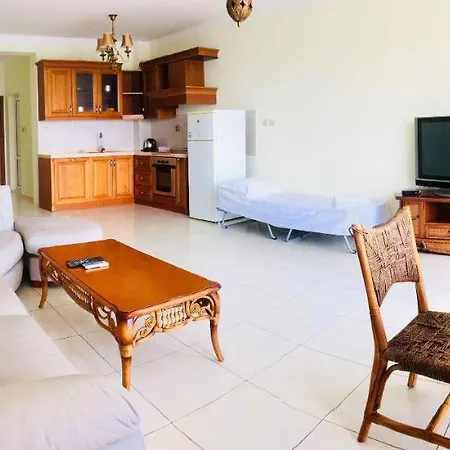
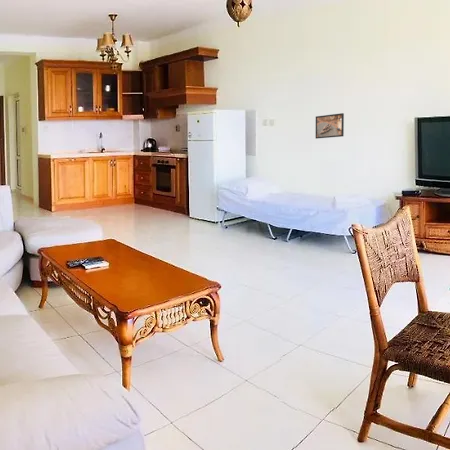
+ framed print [315,112,345,140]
